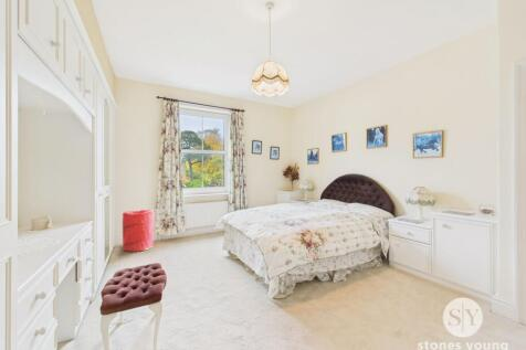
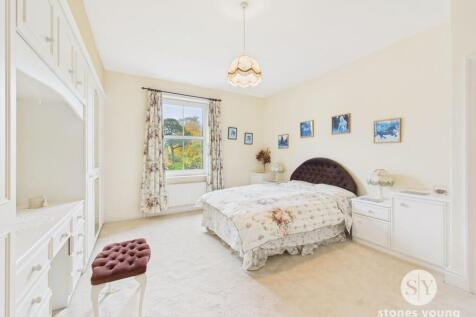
- laundry hamper [122,209,156,253]
